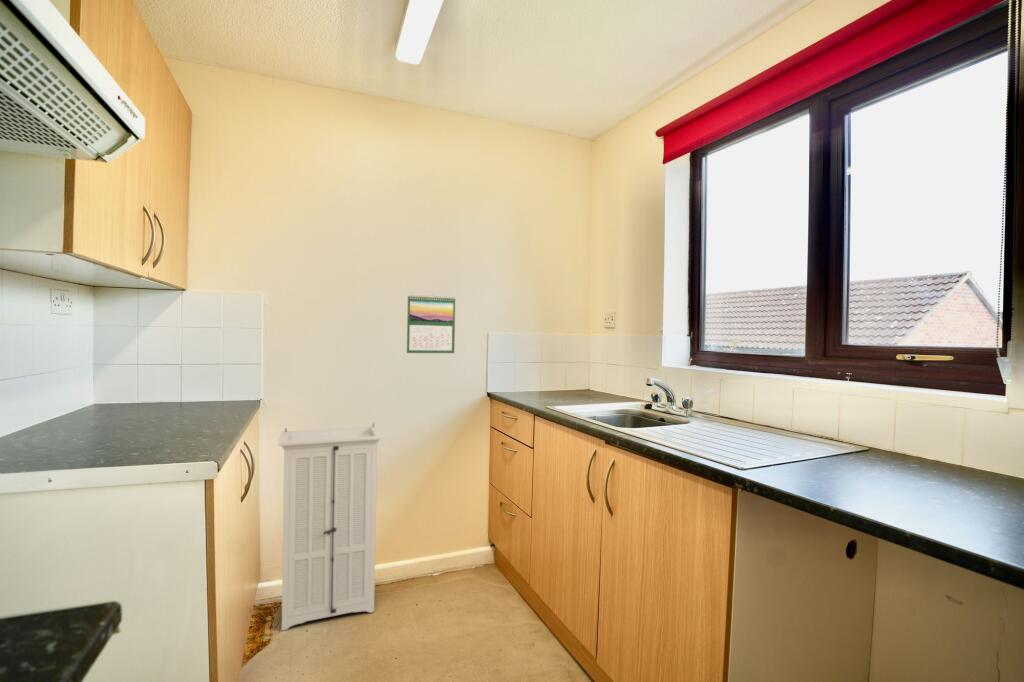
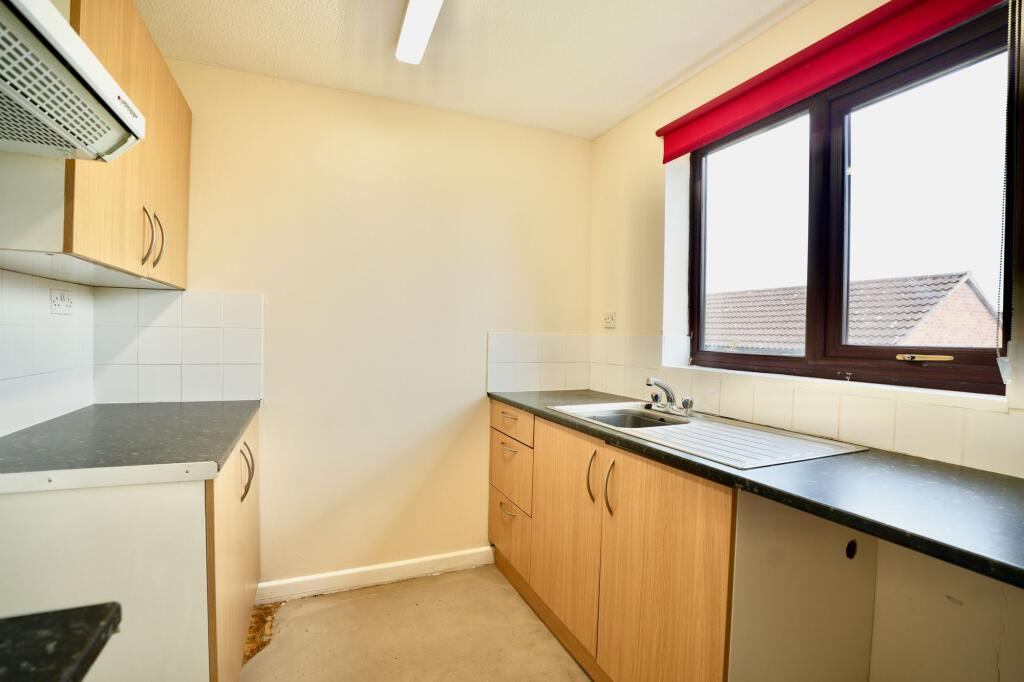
- calendar [406,294,456,354]
- storage cabinet [277,424,384,632]
